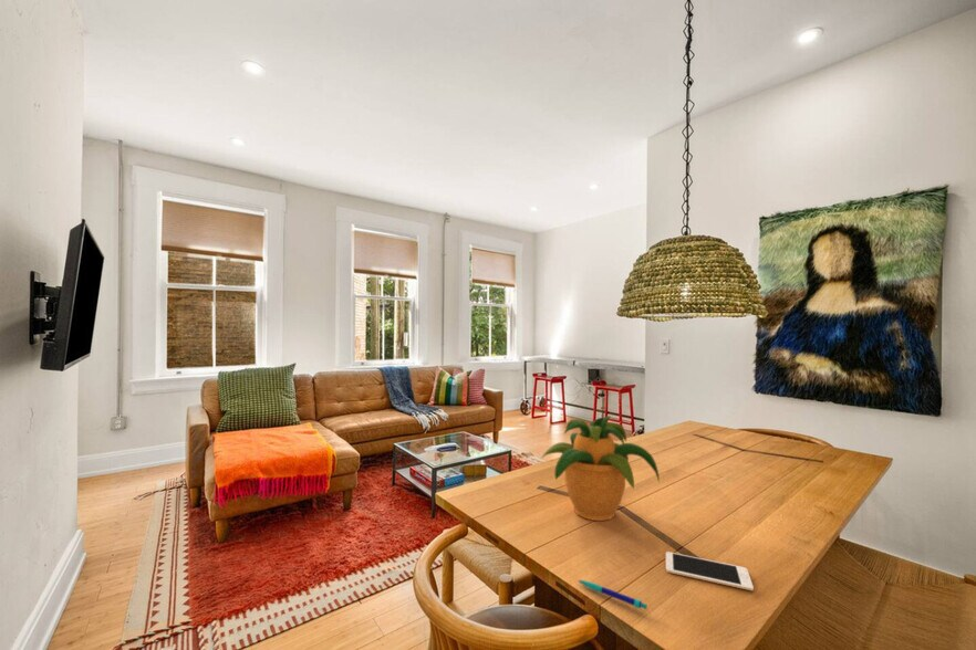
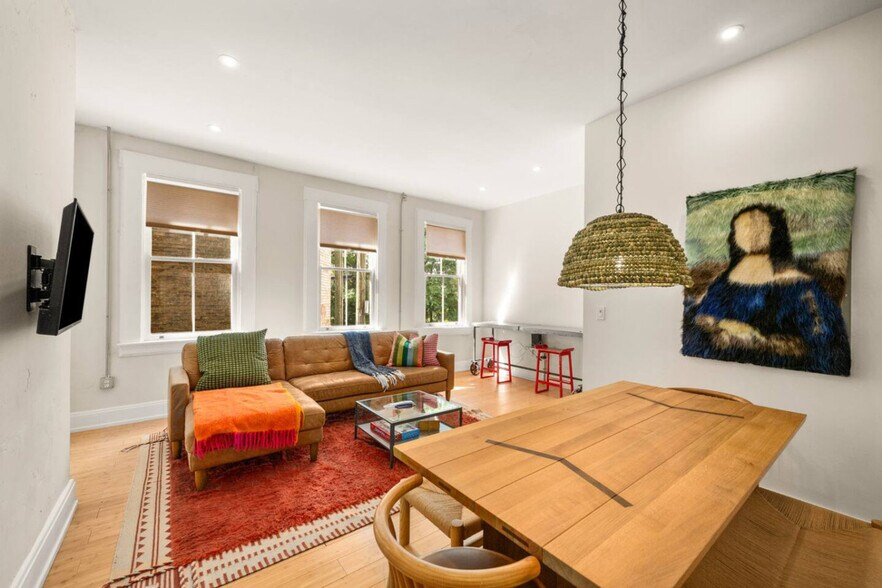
- pen [577,579,648,610]
- cell phone [665,551,755,593]
- potted plant [540,415,661,522]
